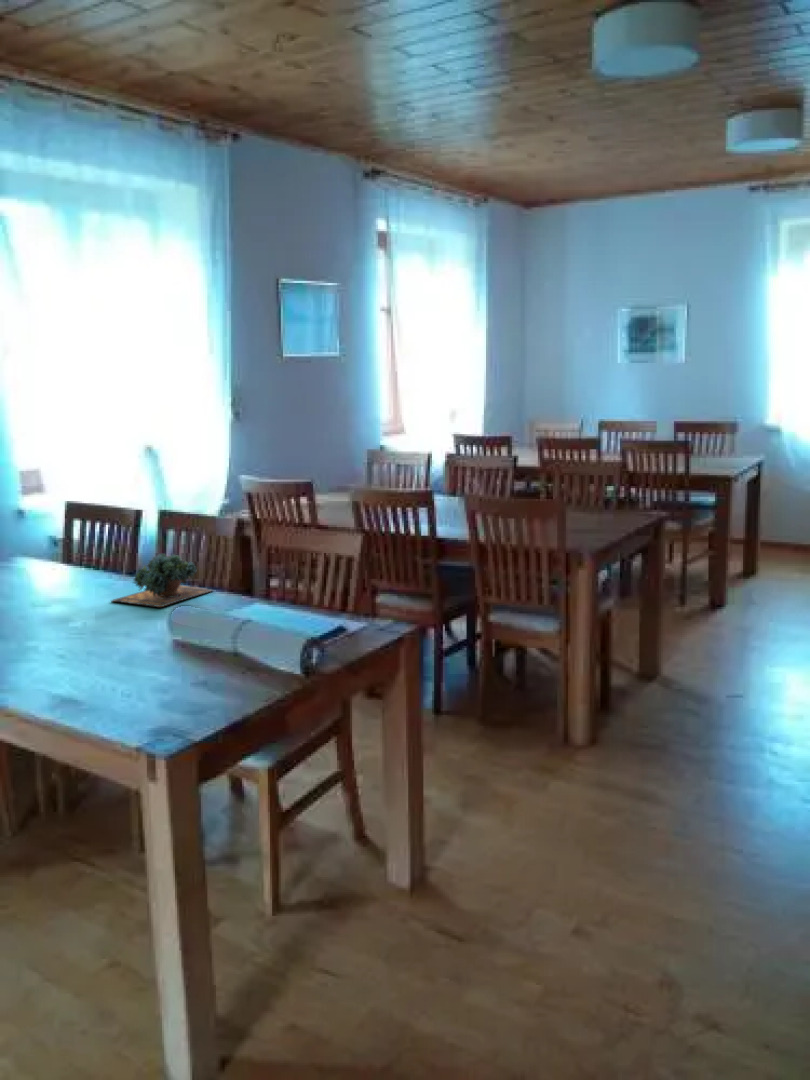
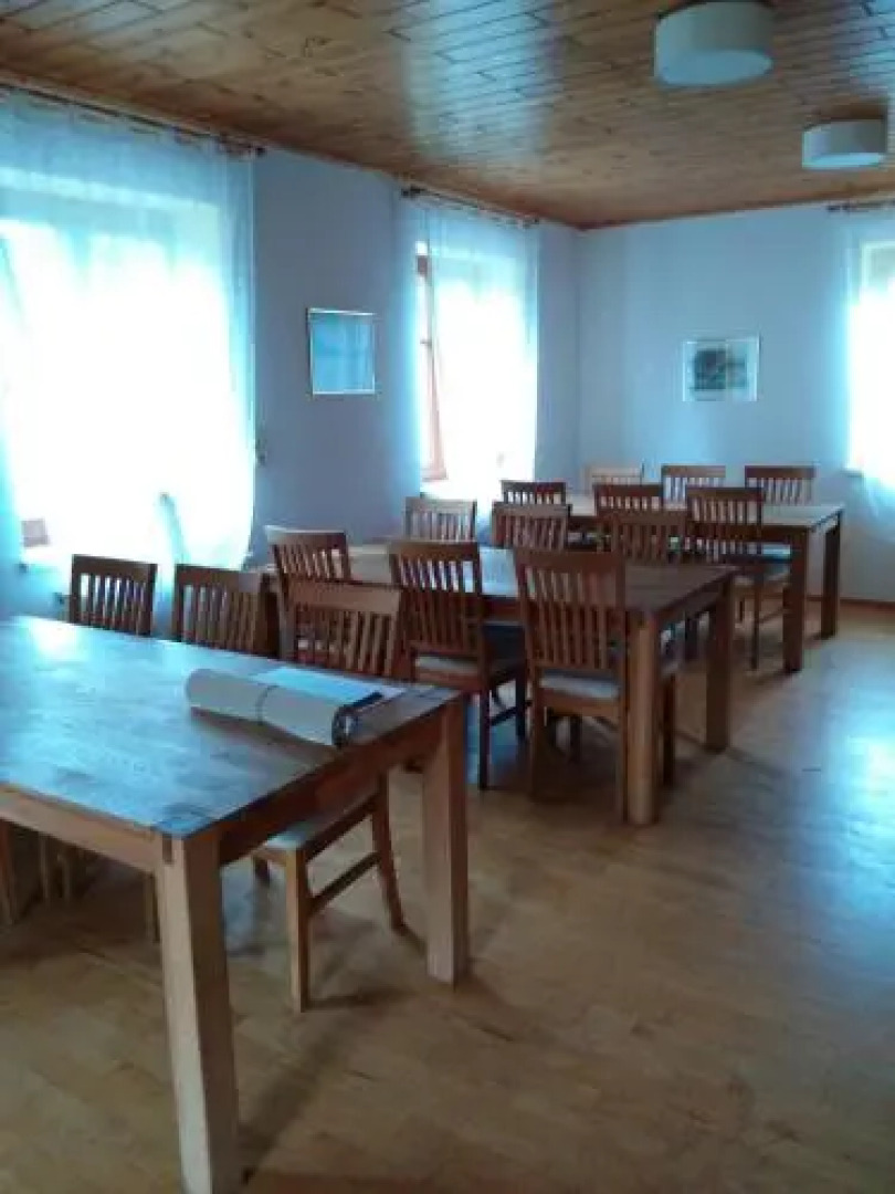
- succulent plant [110,552,215,608]
